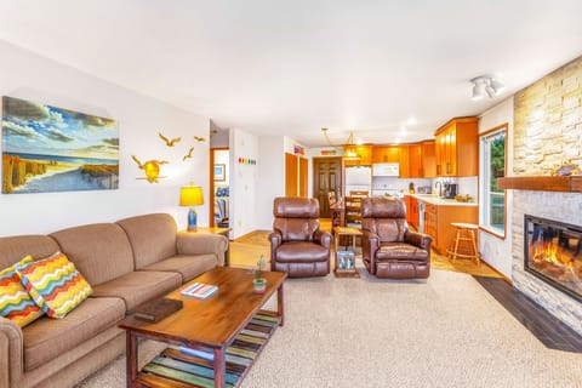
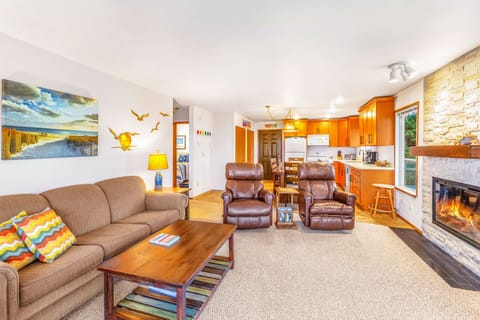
- book [132,296,184,324]
- potted plant [246,253,268,295]
